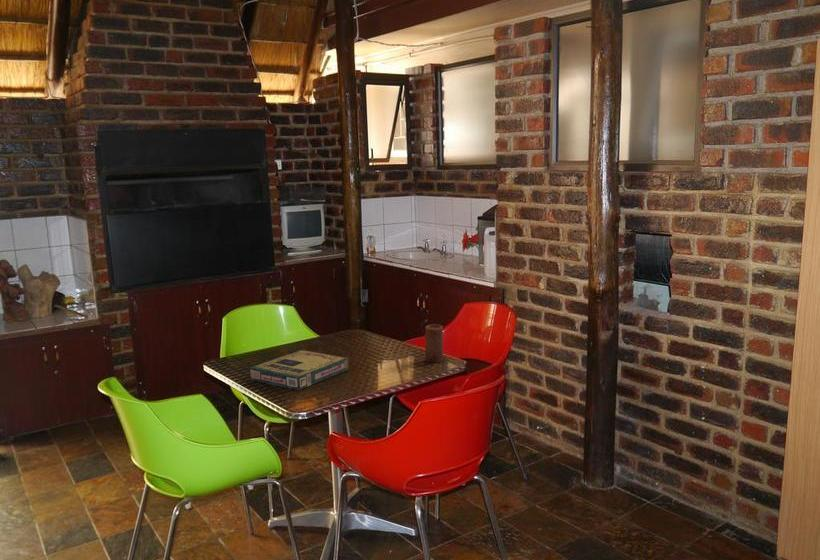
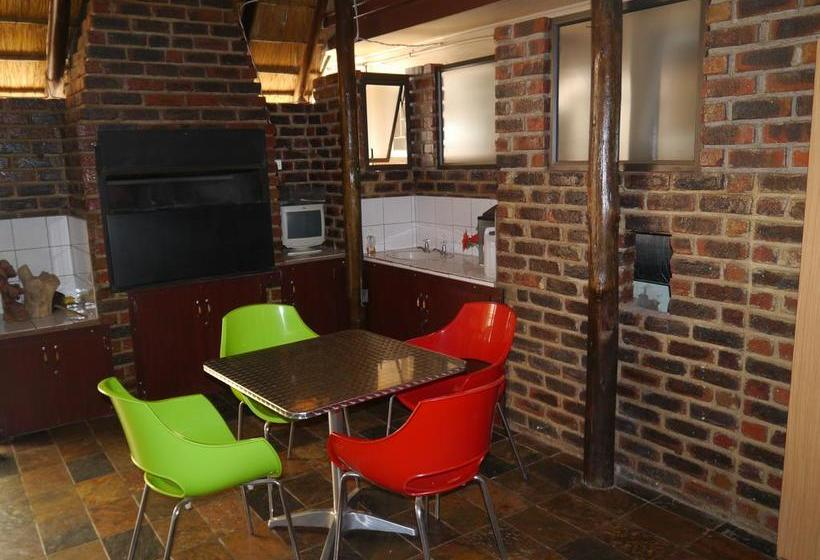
- candle [424,323,444,364]
- video game box [249,349,349,391]
